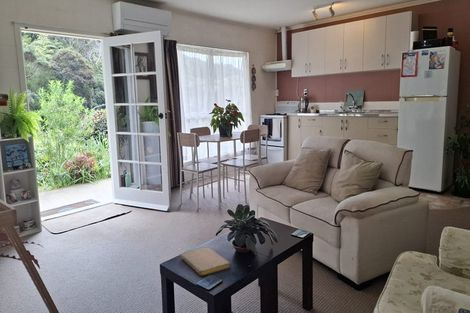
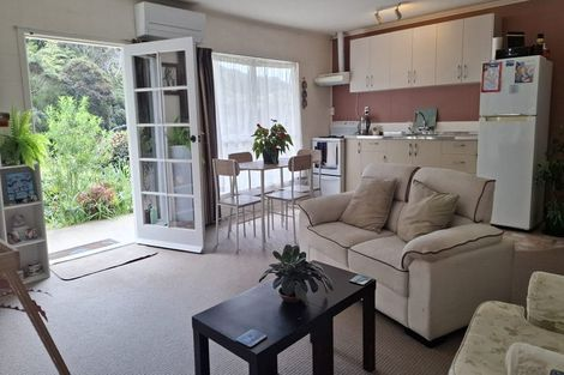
- notebook [179,246,231,277]
